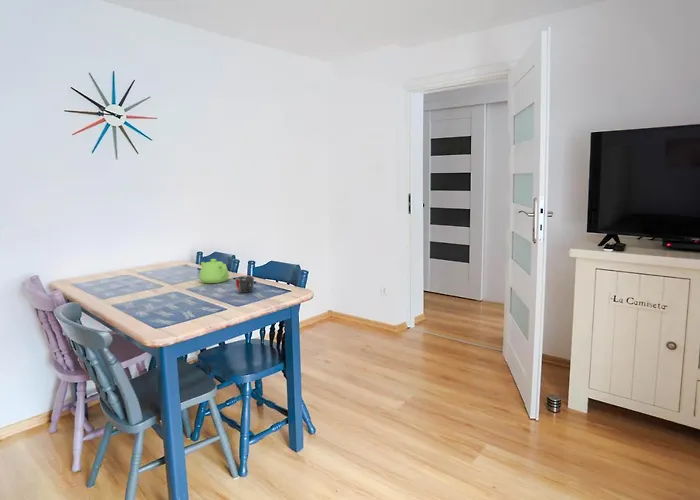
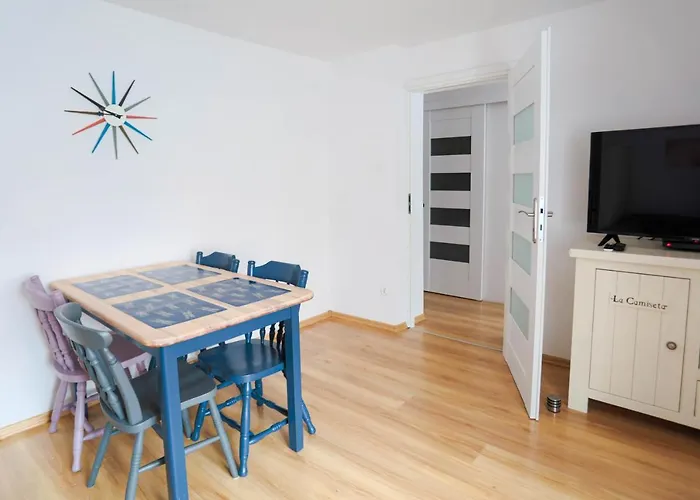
- teapot [198,258,230,284]
- mug [234,275,255,294]
